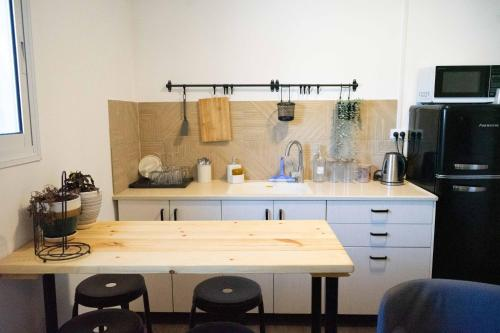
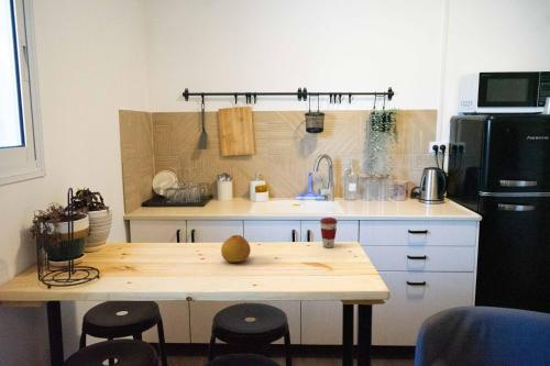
+ fruit [220,234,252,264]
+ coffee cup [319,217,339,248]
